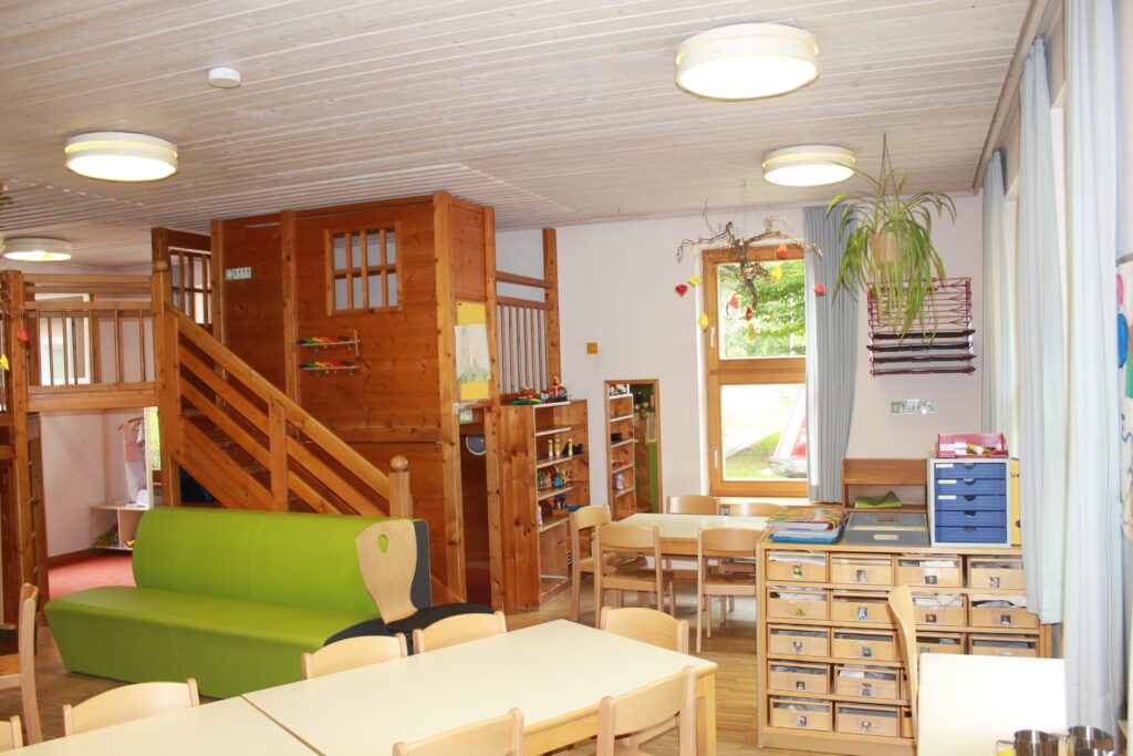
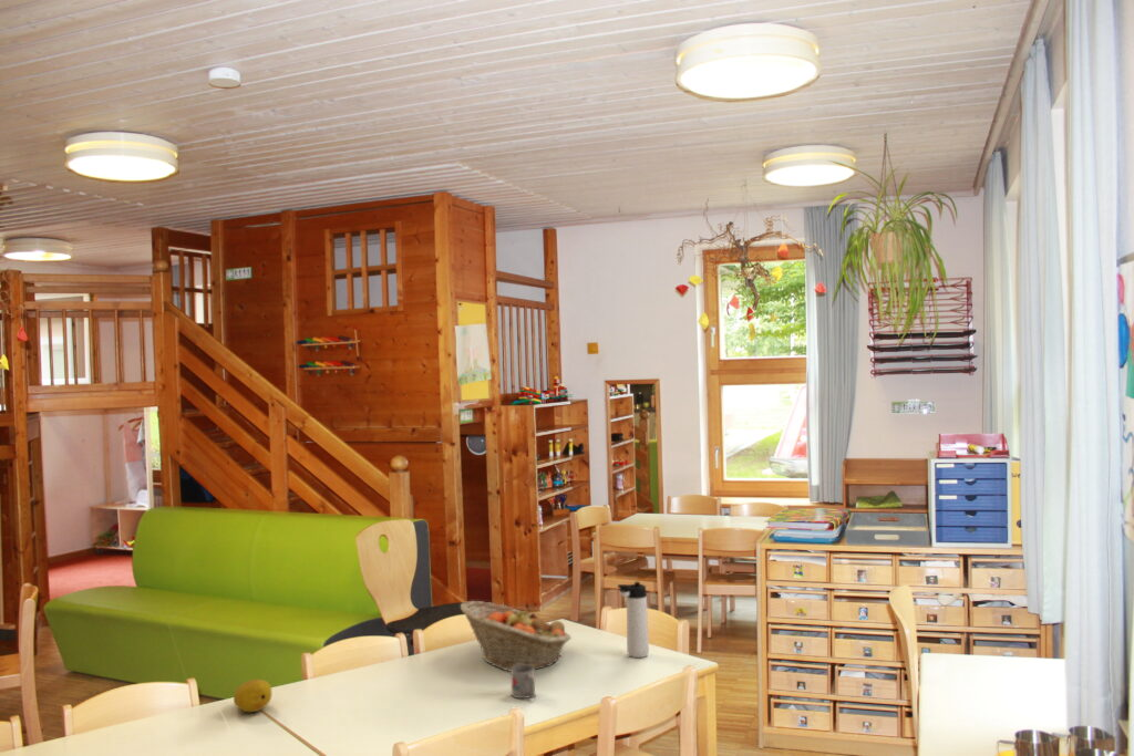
+ fruit [233,679,274,713]
+ mug [511,665,537,700]
+ fruit basket [460,600,573,673]
+ thermos bottle [617,581,650,659]
